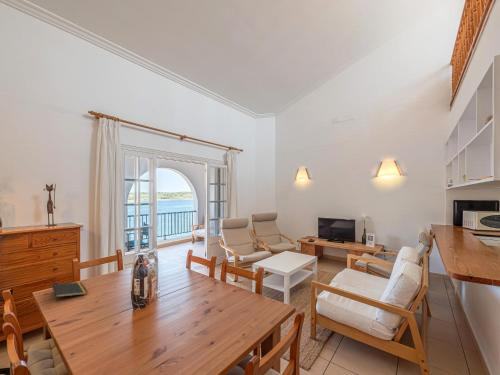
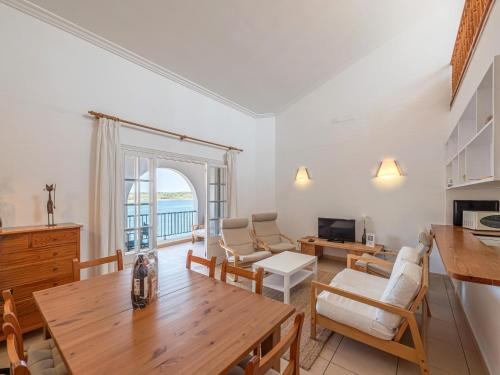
- notepad [51,281,89,304]
